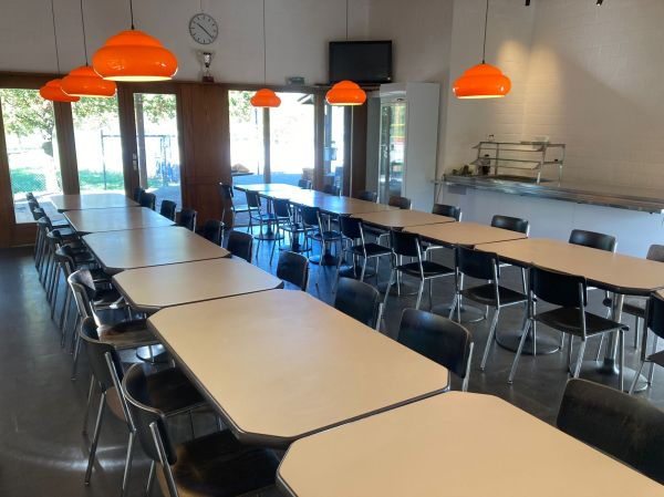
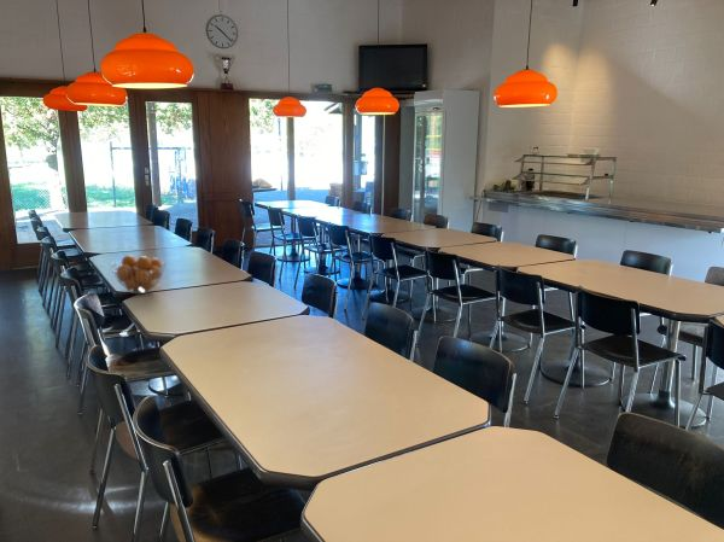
+ fruit basket [110,255,167,295]
